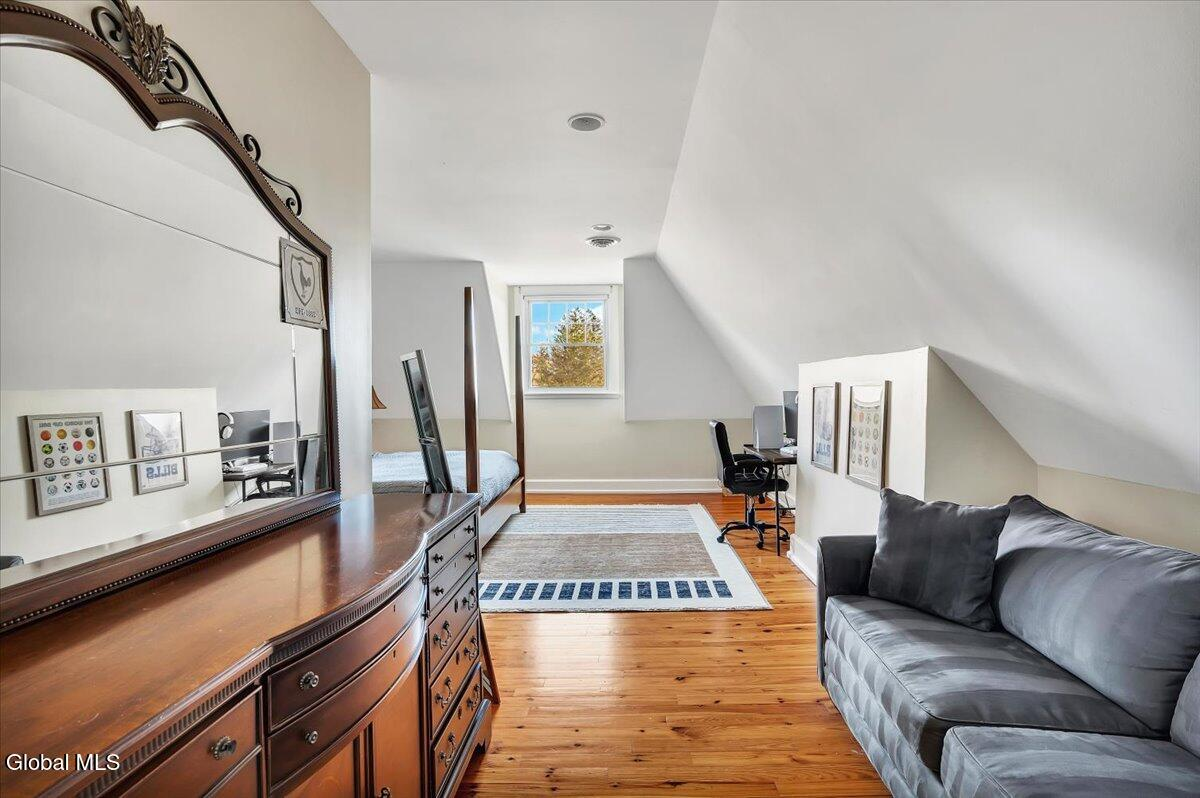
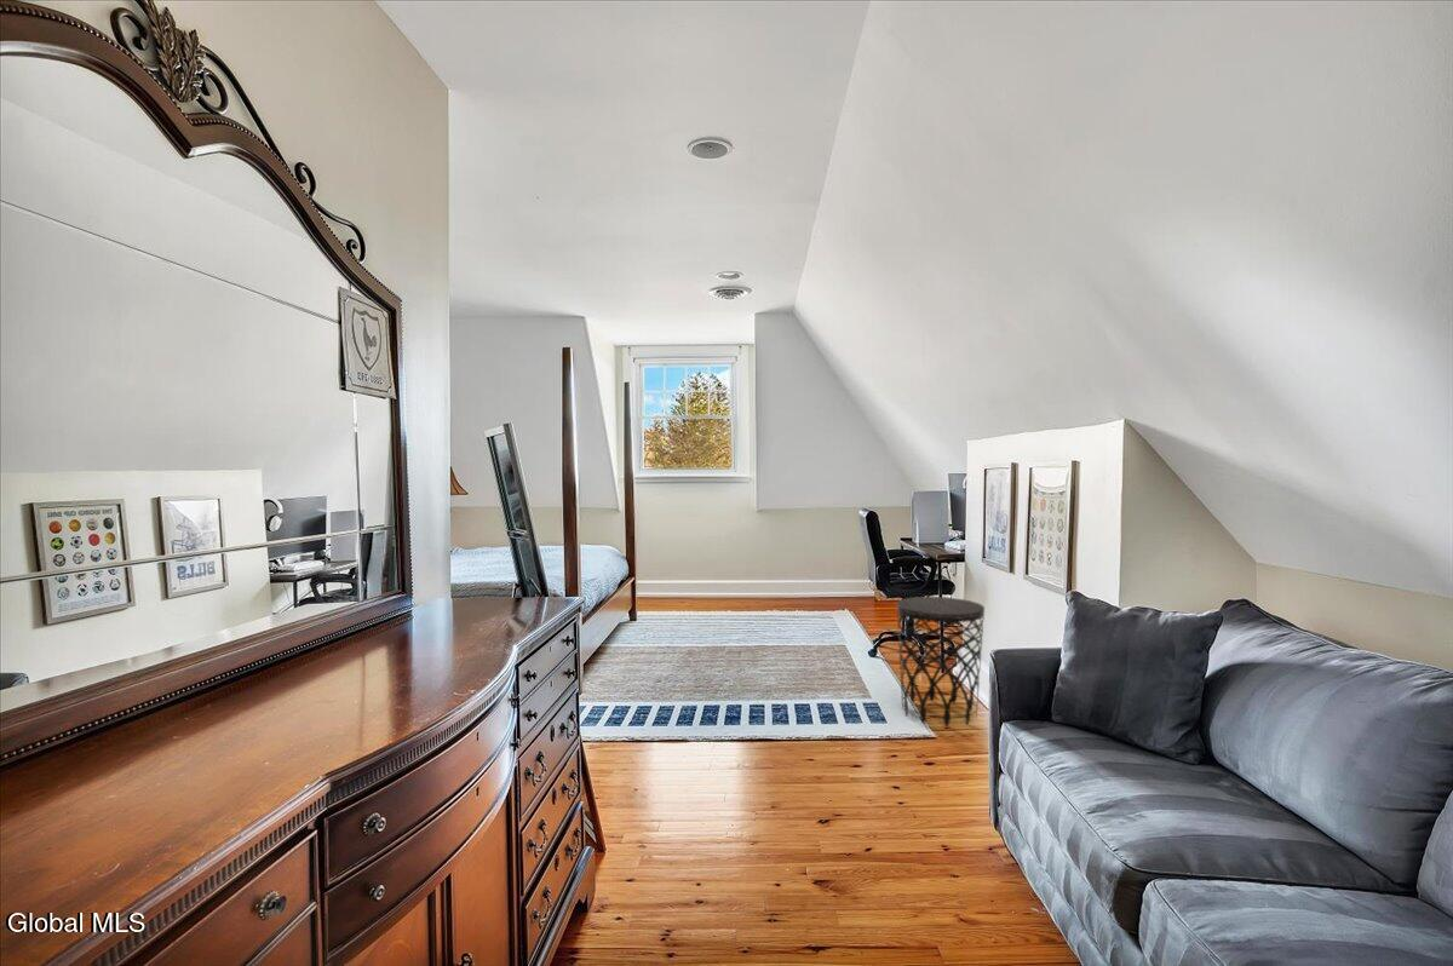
+ side table [896,596,986,728]
